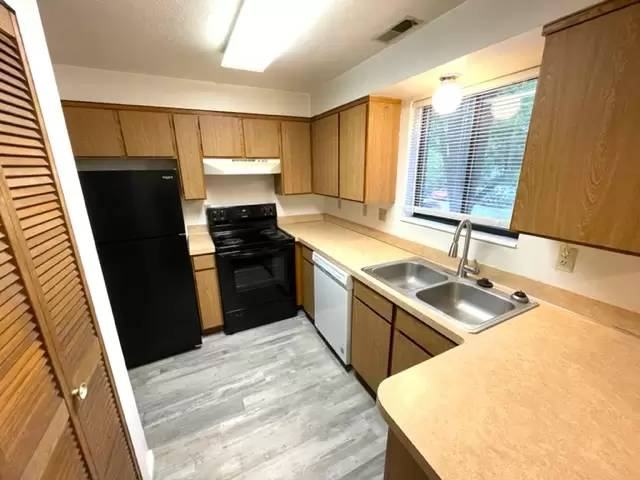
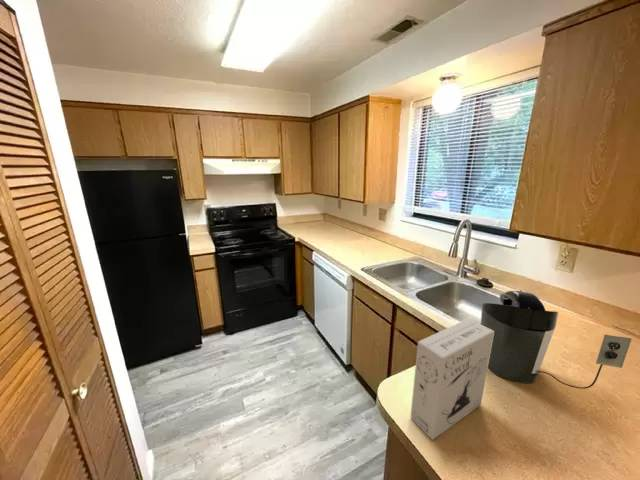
+ coffee maker [480,290,633,390]
+ cereal box [410,318,494,441]
